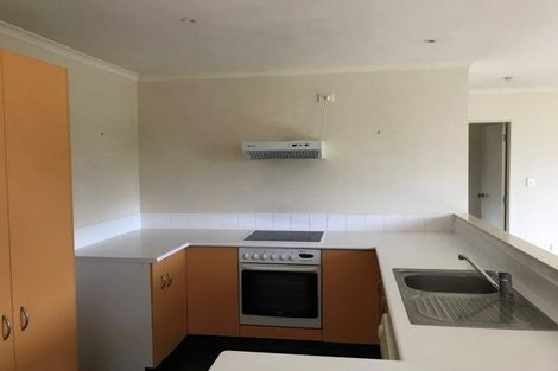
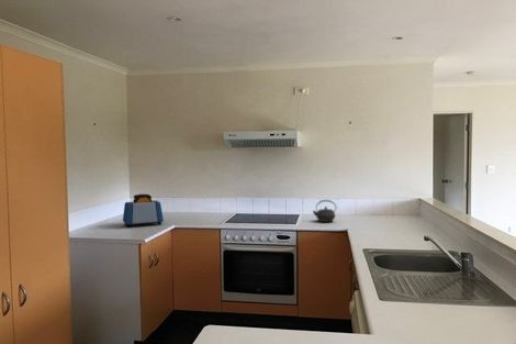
+ toaster [122,193,165,229]
+ kettle [312,199,337,223]
